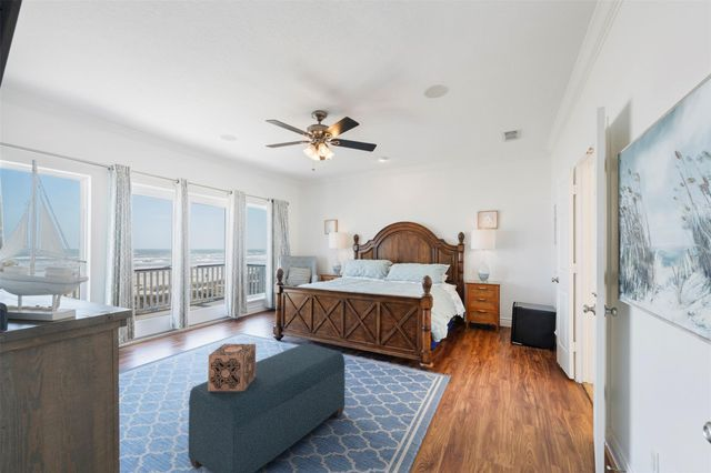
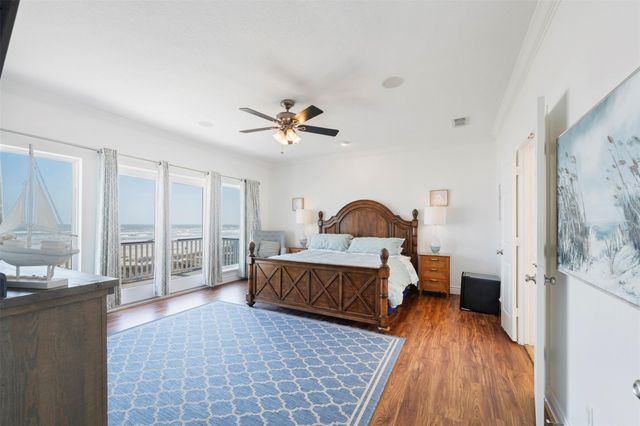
- decorative box [207,343,257,392]
- bench [188,342,347,473]
